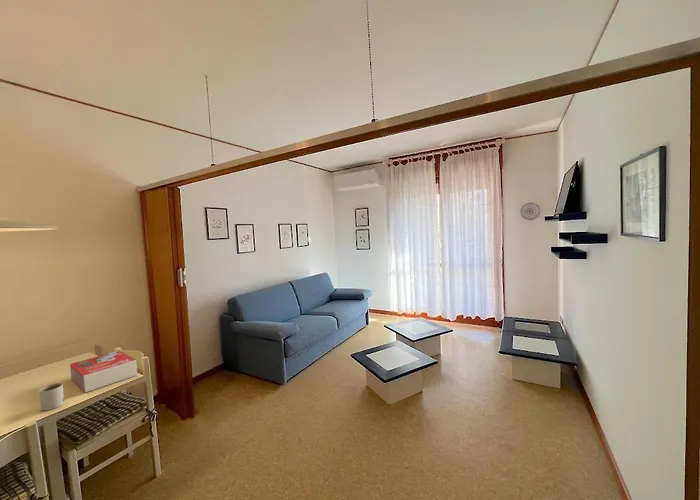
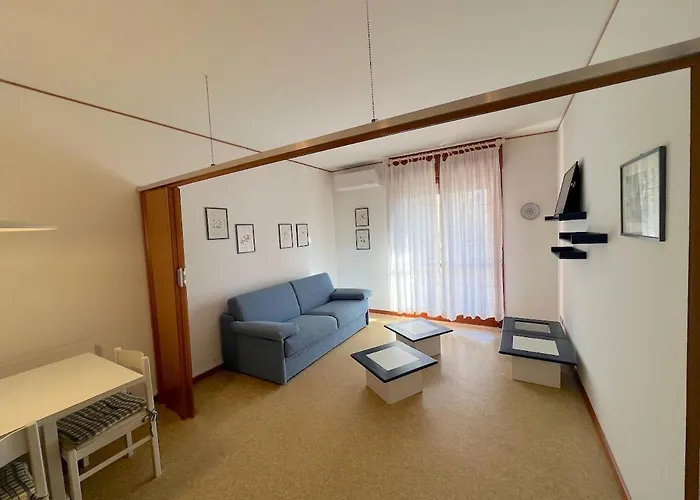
- mug [38,382,65,412]
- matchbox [69,350,138,393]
